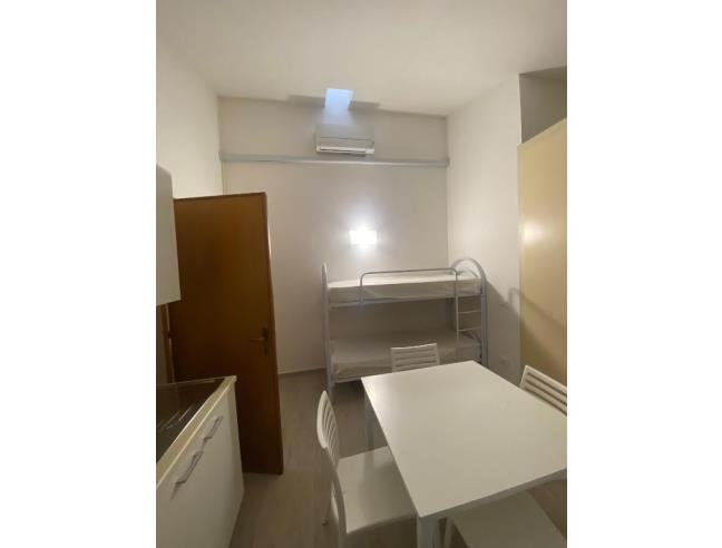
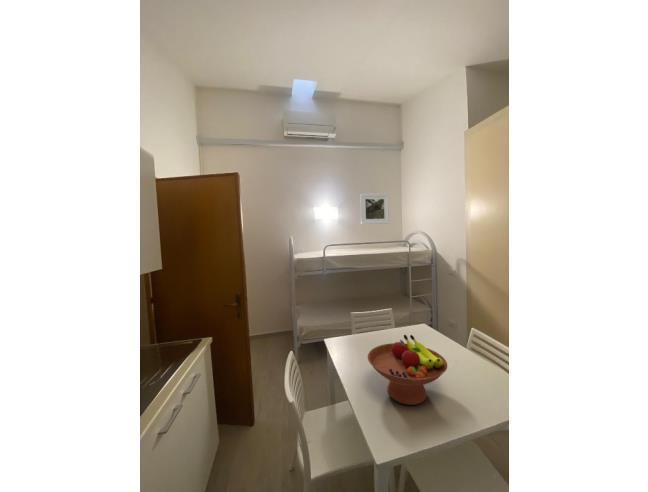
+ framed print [359,193,390,225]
+ fruit bowl [367,334,448,406]
